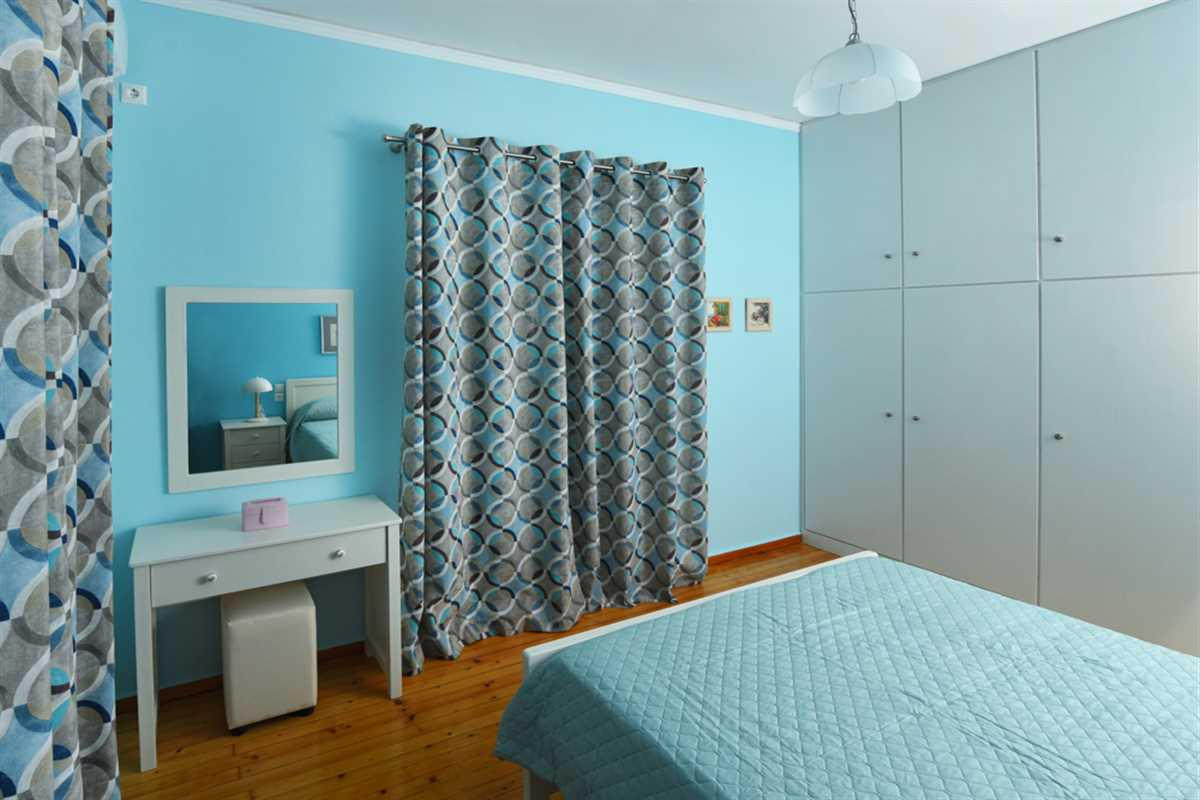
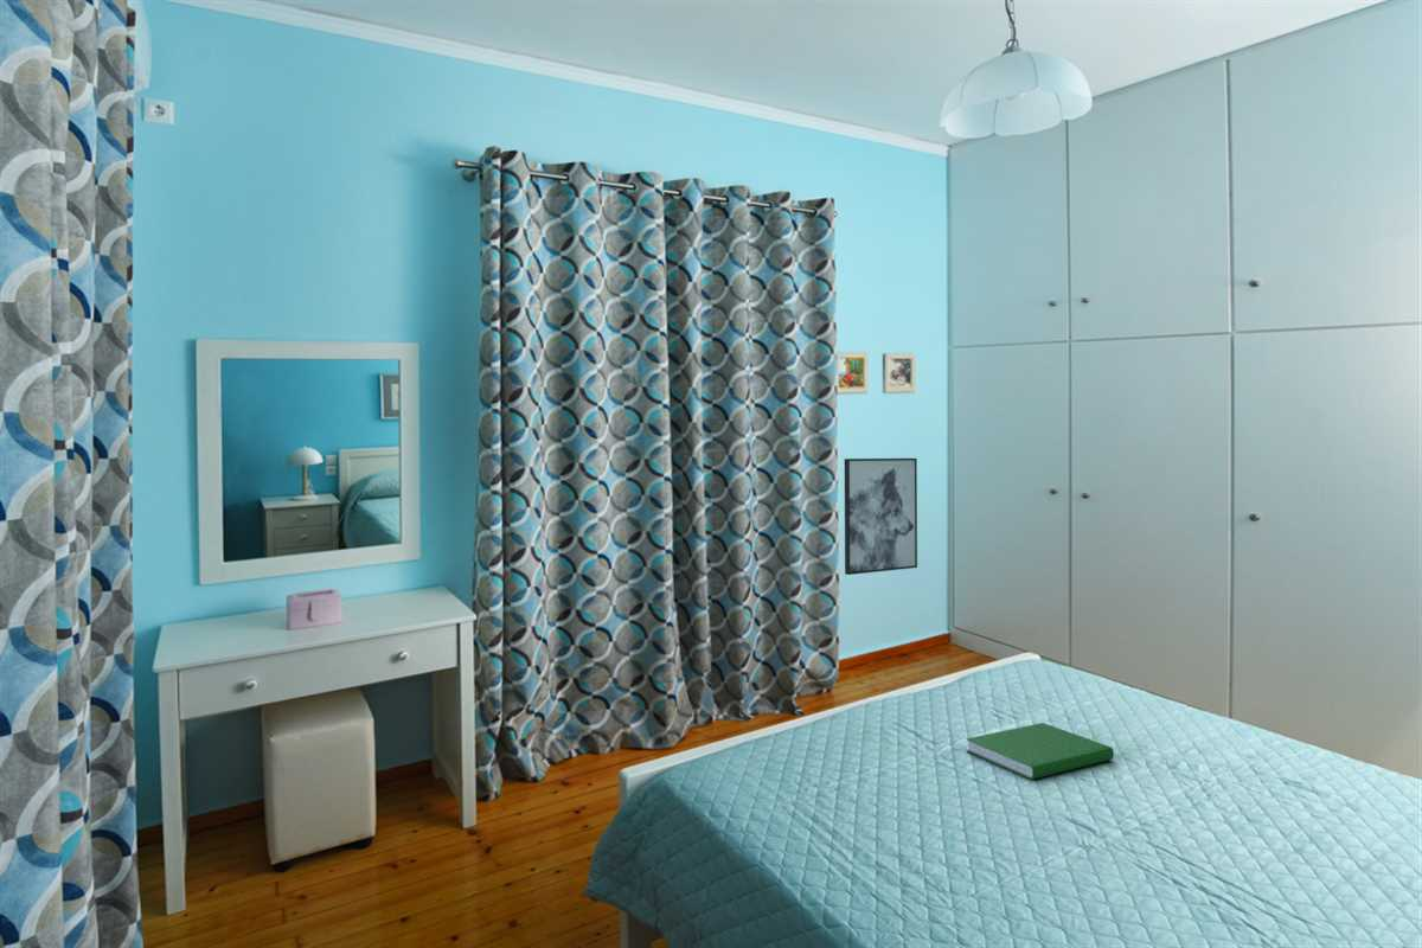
+ wall art [844,457,918,576]
+ hardcover book [965,722,1115,780]
